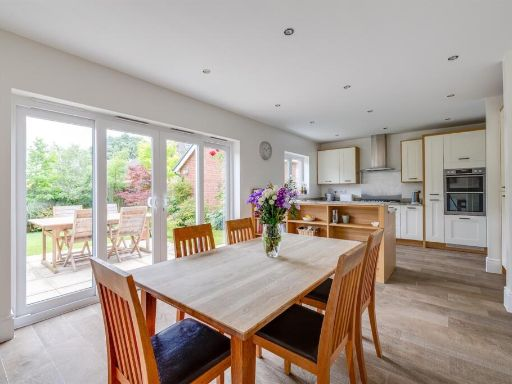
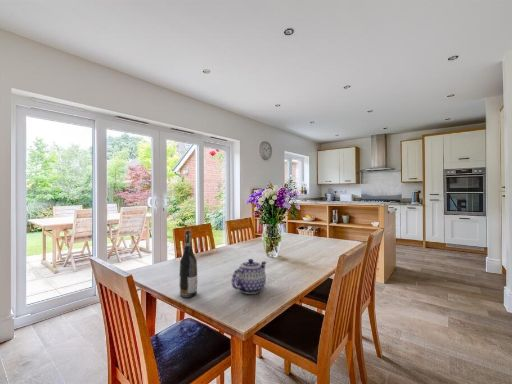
+ wine bottle [178,229,199,298]
+ teapot [231,258,267,295]
